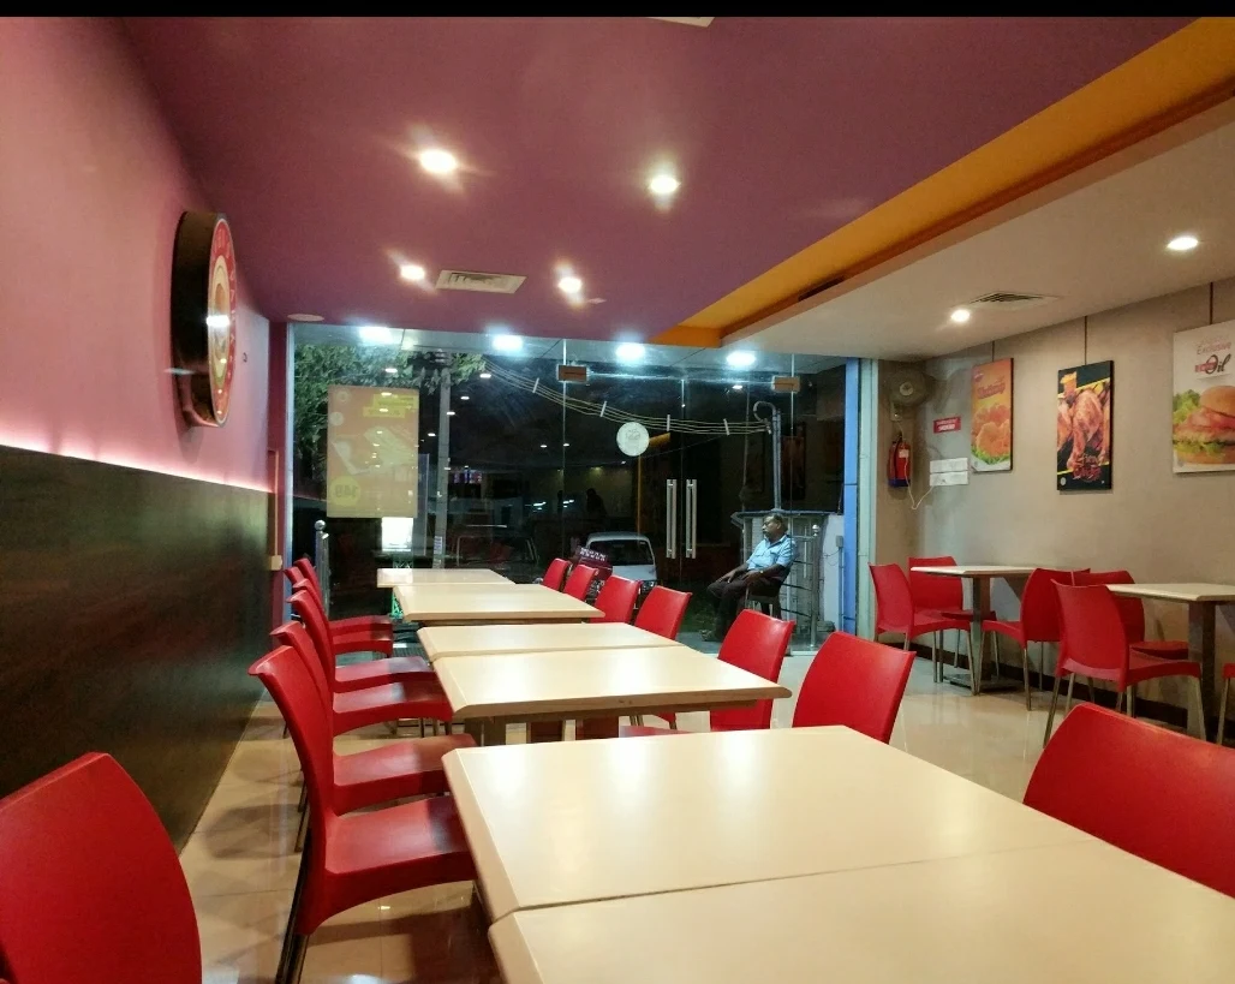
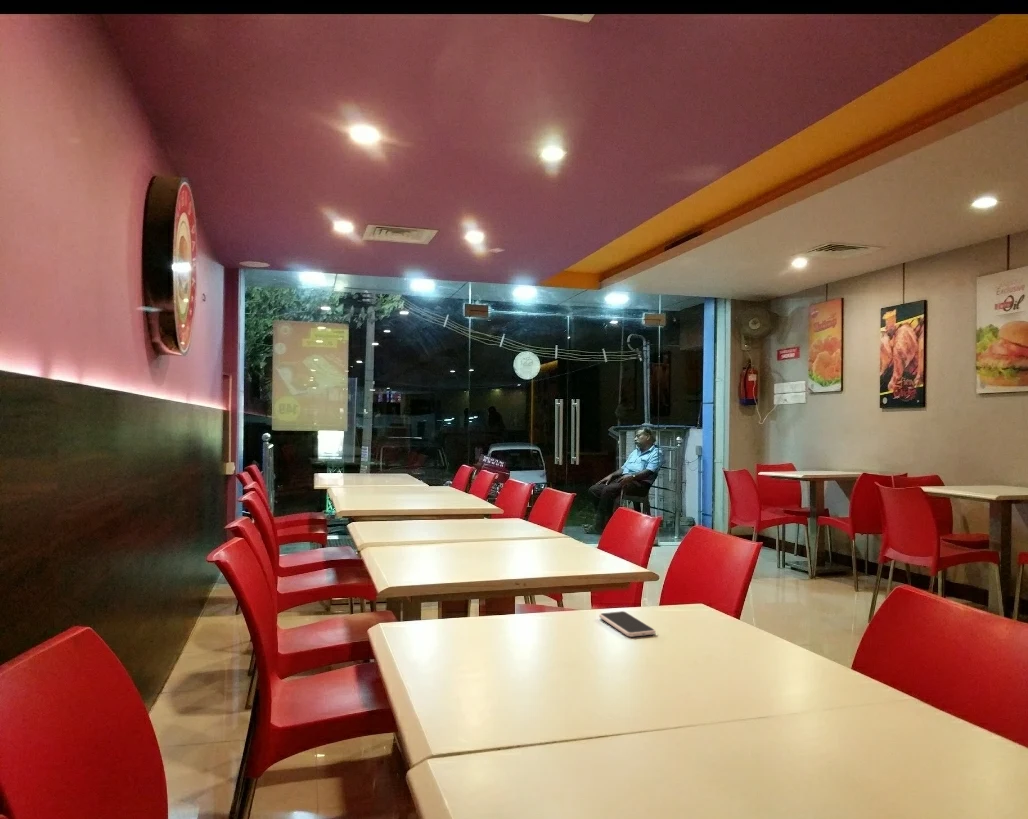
+ smartphone [598,610,657,638]
